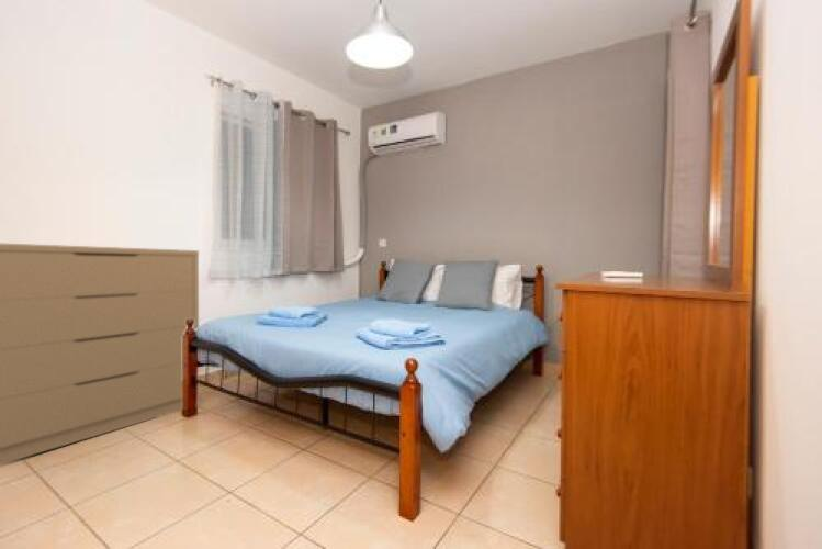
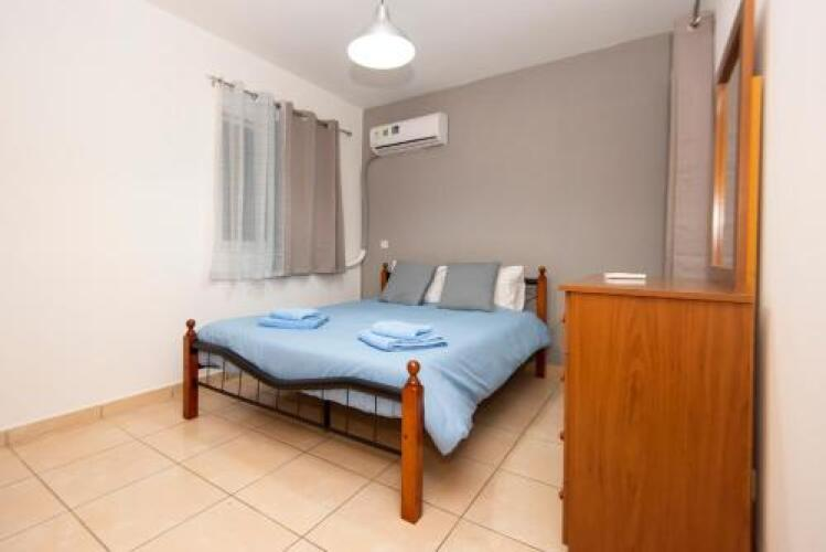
- dresser [0,243,200,466]
